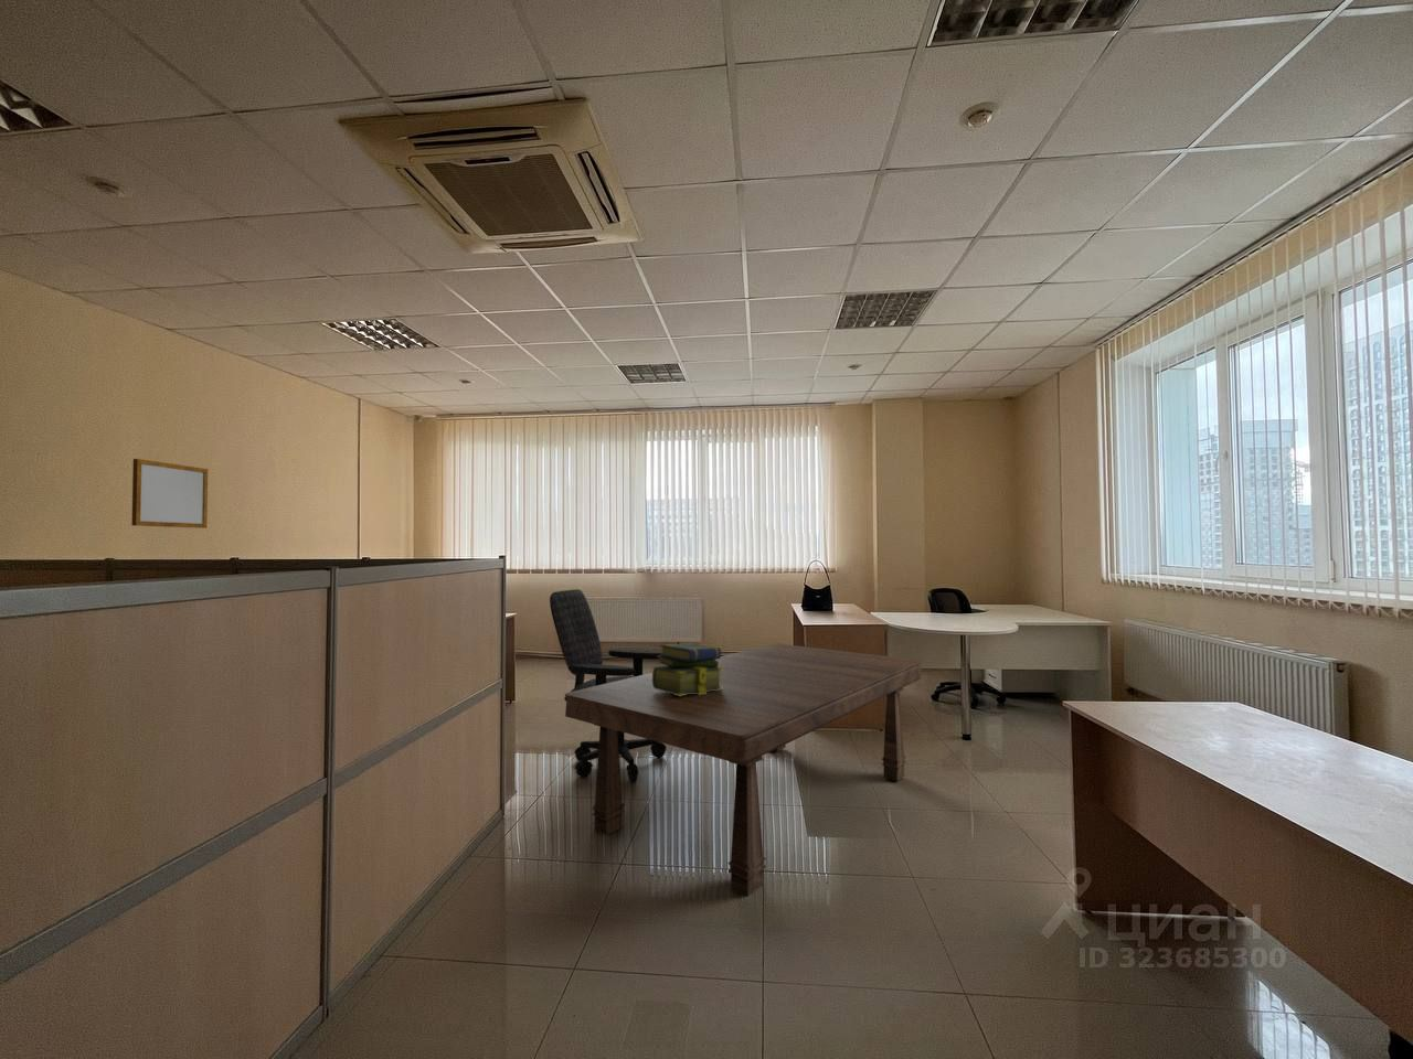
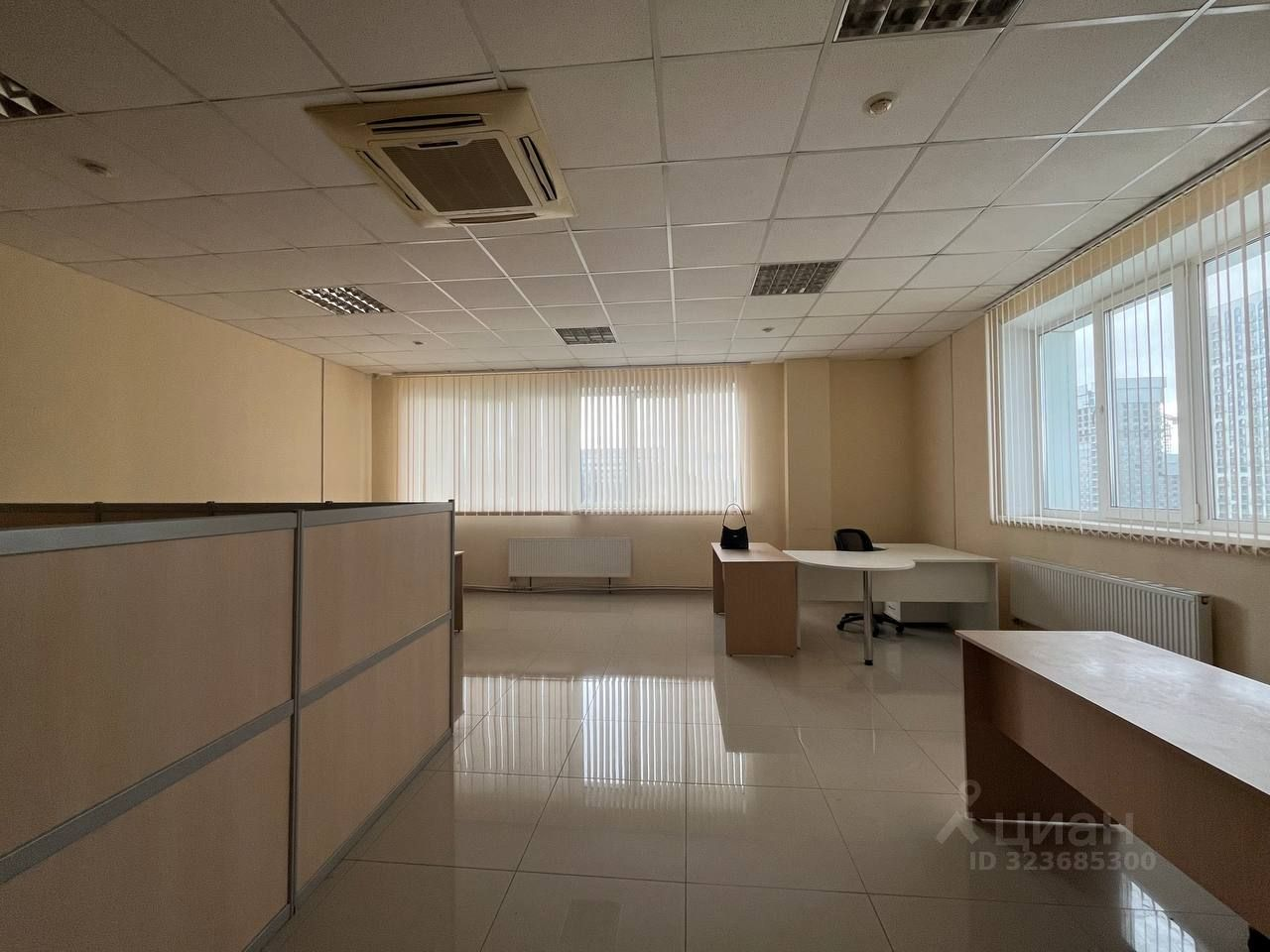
- writing board [130,458,209,530]
- office chair [549,588,668,783]
- stack of books [651,642,723,696]
- dining table [564,643,922,897]
